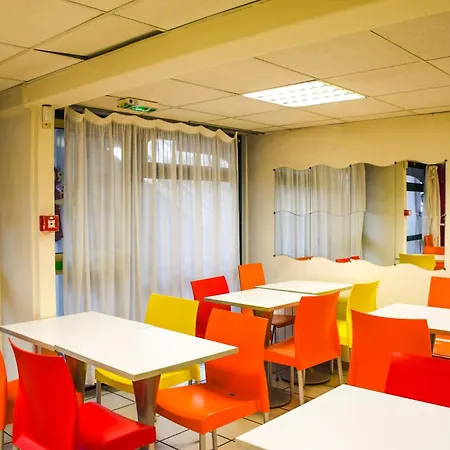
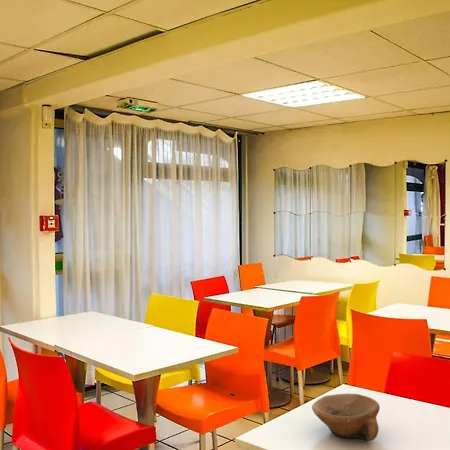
+ bowl [311,393,381,442]
